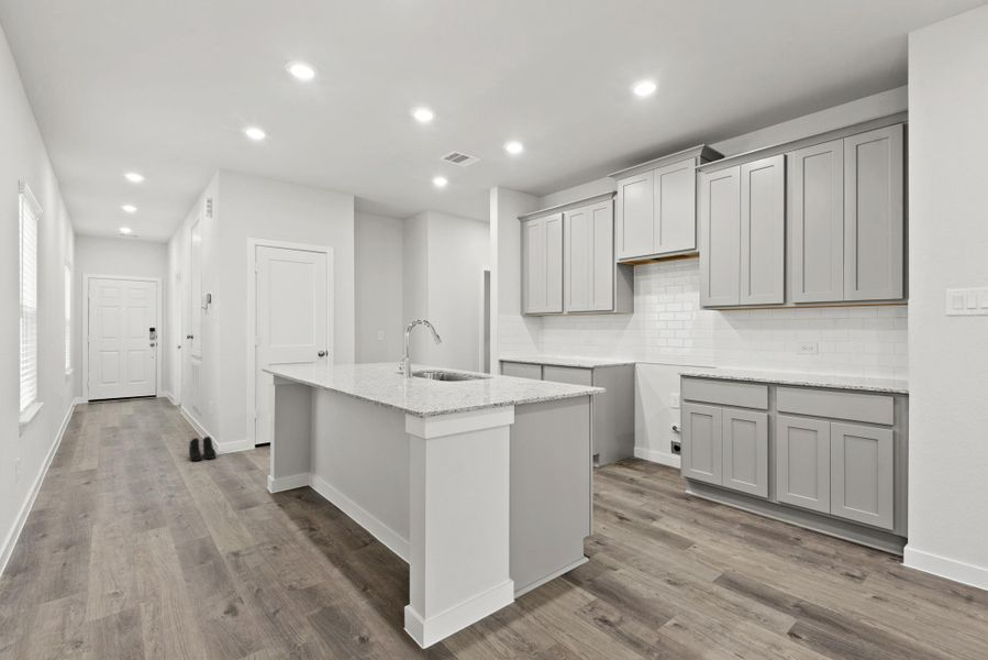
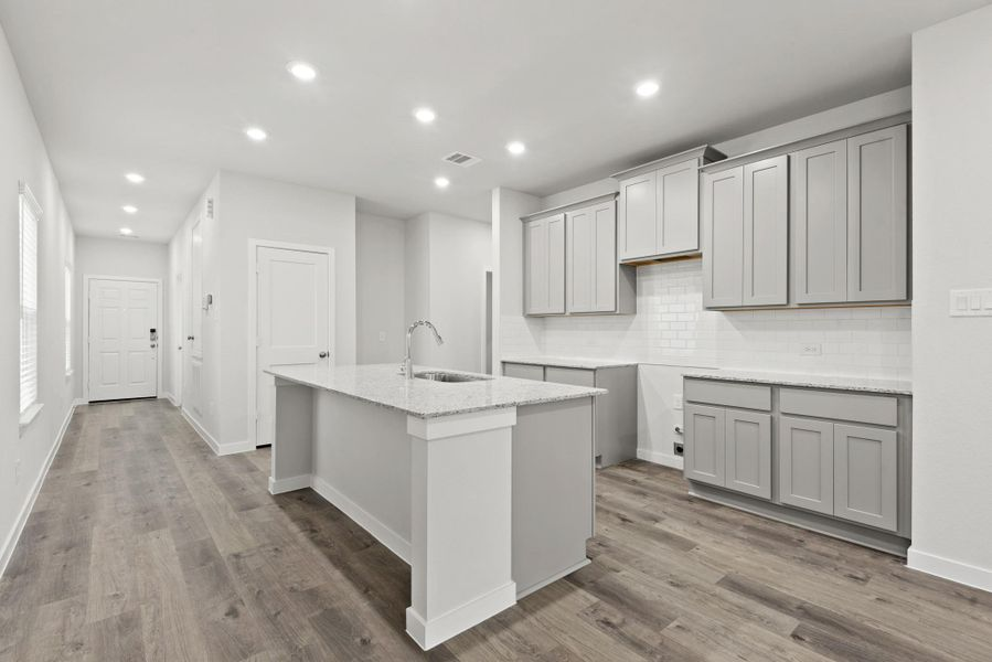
- boots [188,436,217,462]
